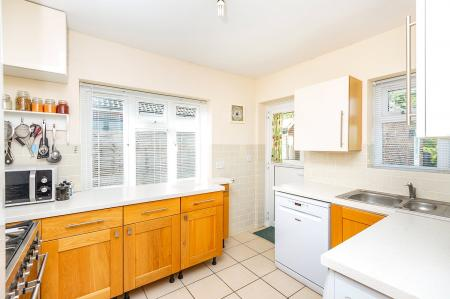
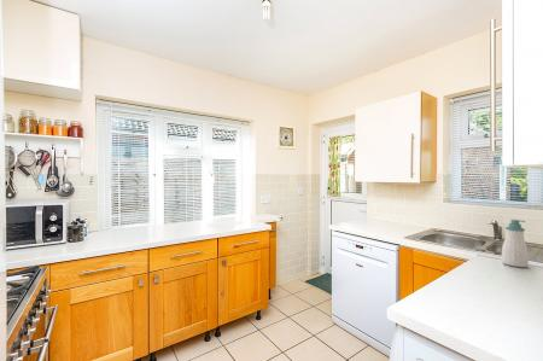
+ soap bottle [501,219,530,268]
